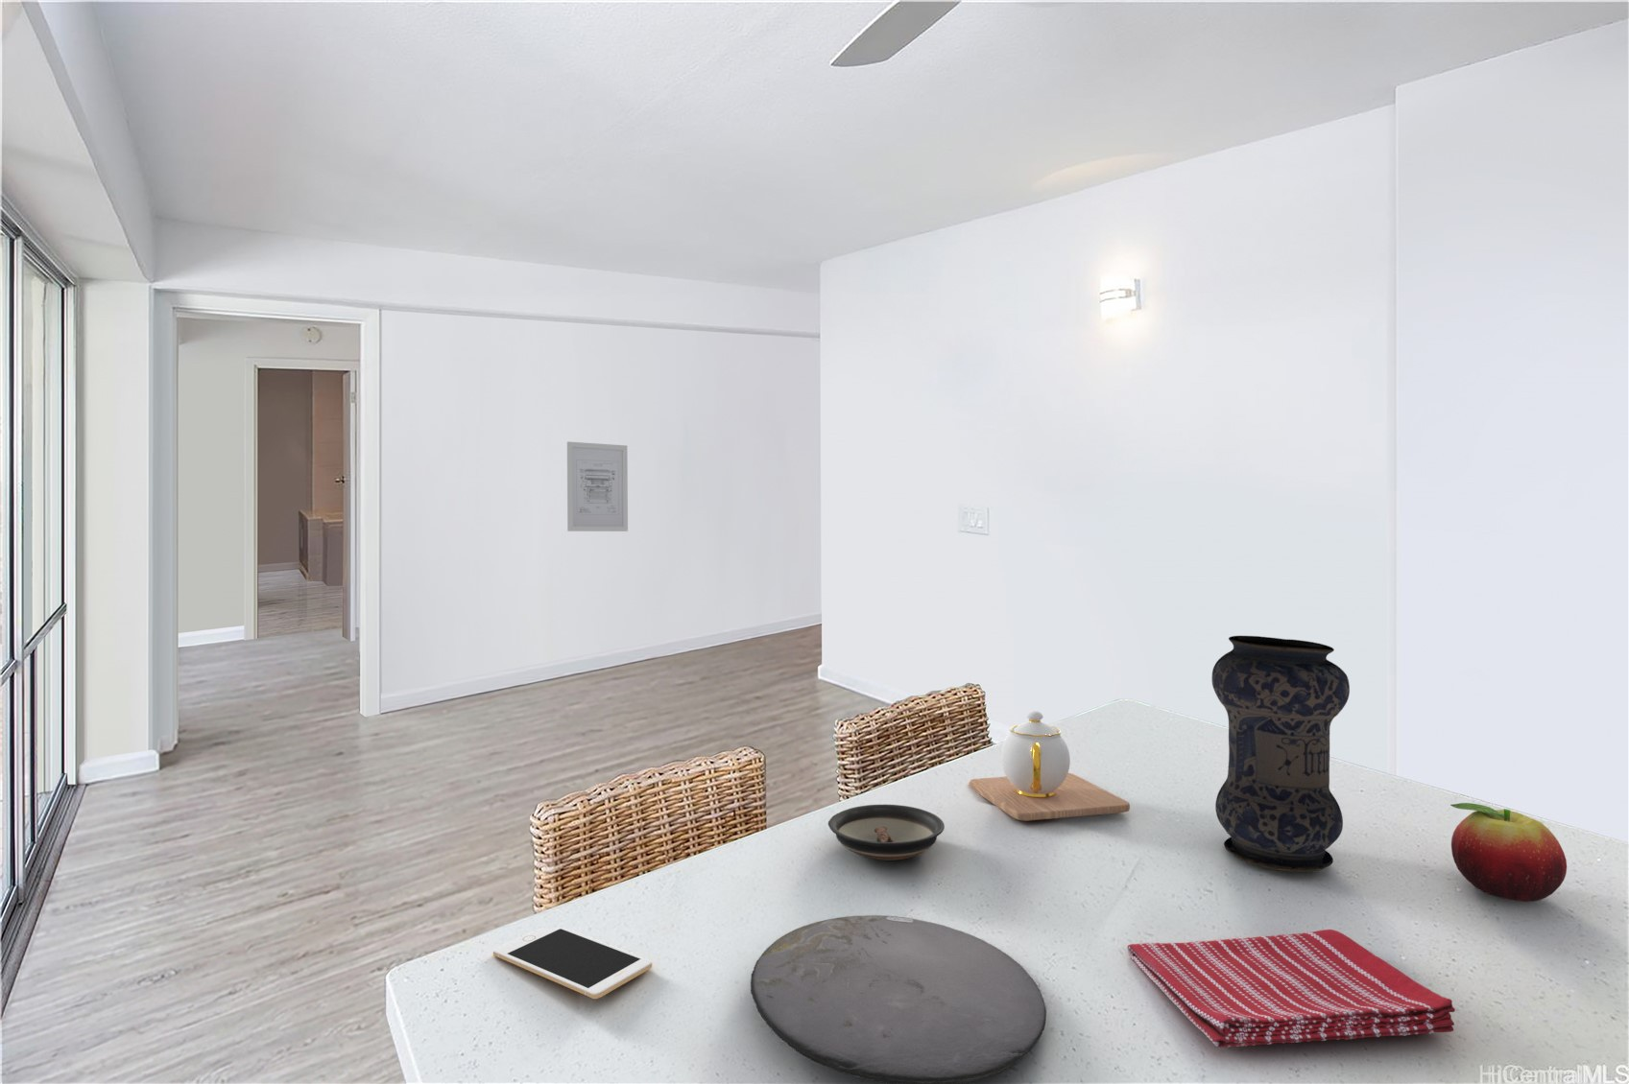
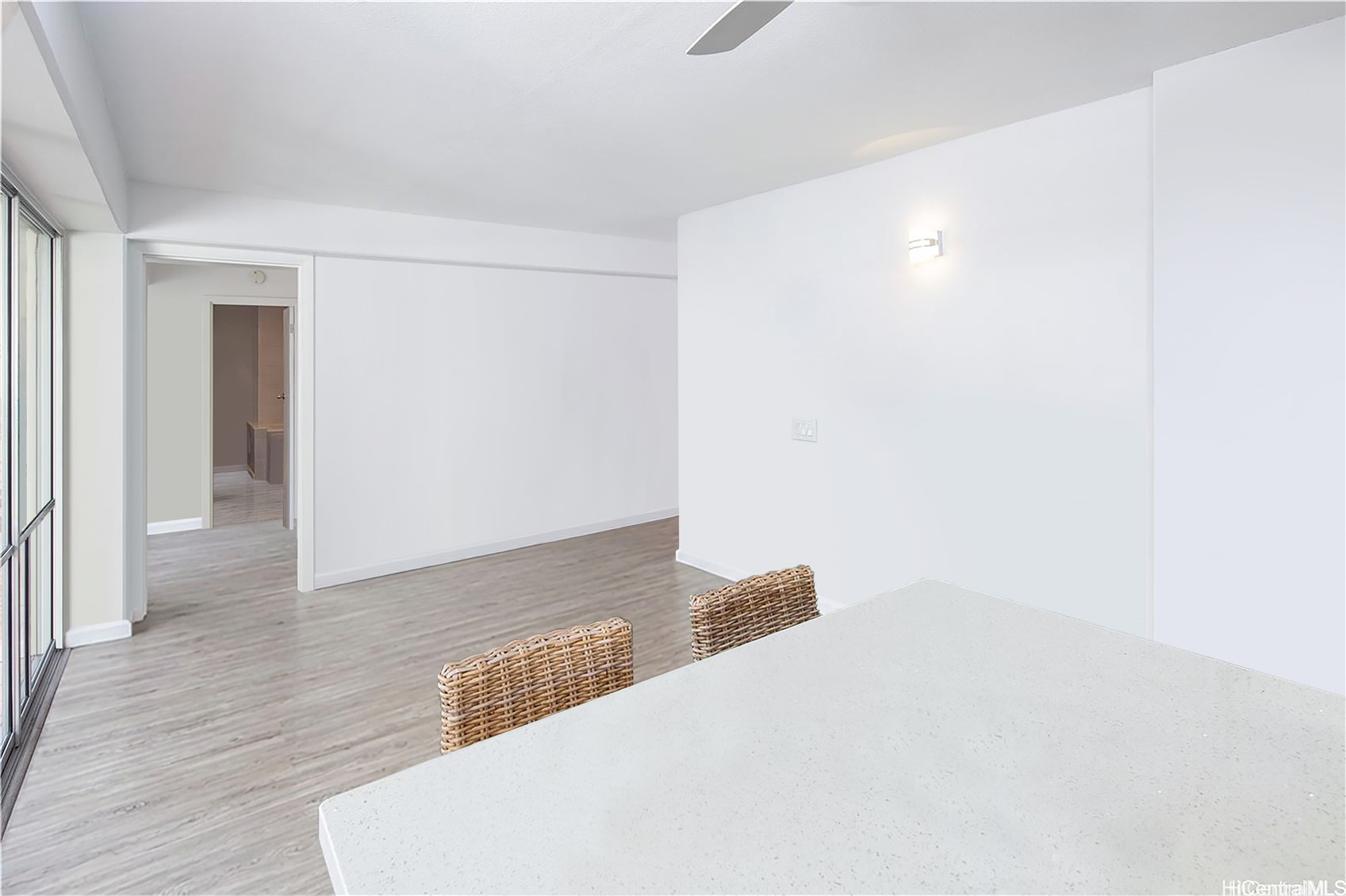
- teapot [968,710,1130,823]
- plate [749,915,1047,1084]
- vase [1210,635,1351,873]
- wall art [566,440,629,532]
- fruit [1450,802,1567,903]
- saucer [828,803,945,861]
- dish towel [1126,929,1456,1049]
- cell phone [493,927,652,999]
